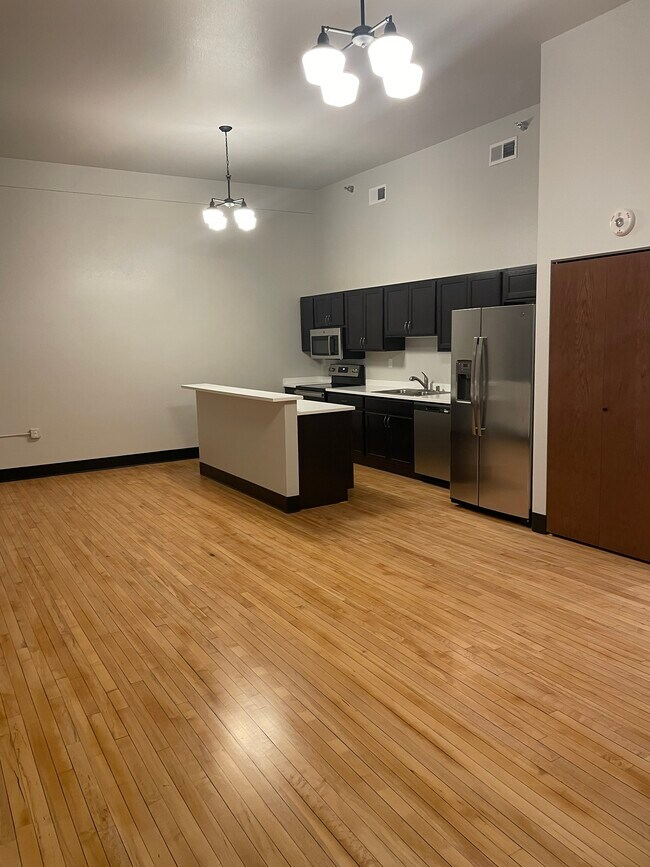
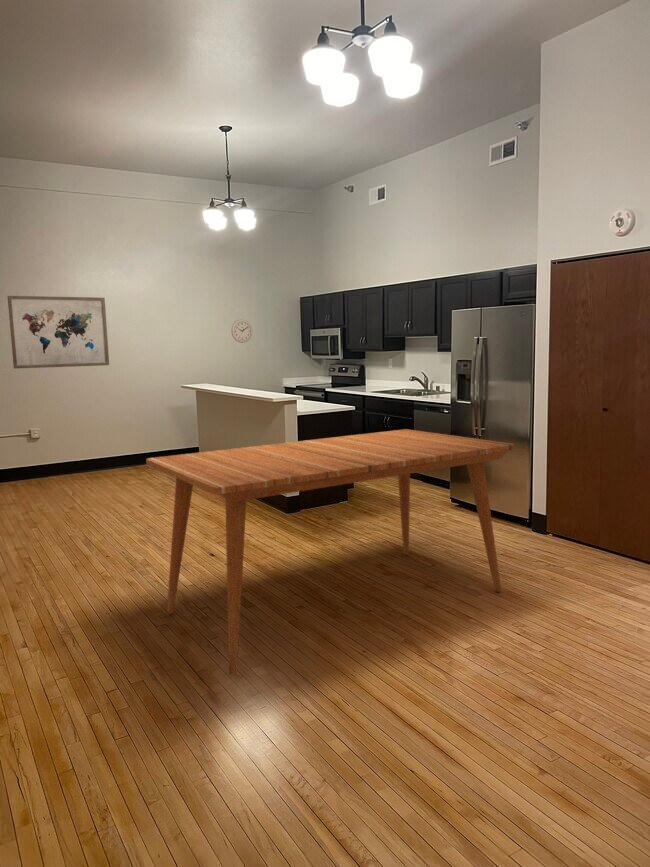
+ wall art [6,295,110,370]
+ wall clock [230,319,253,344]
+ dining table [145,428,516,677]
